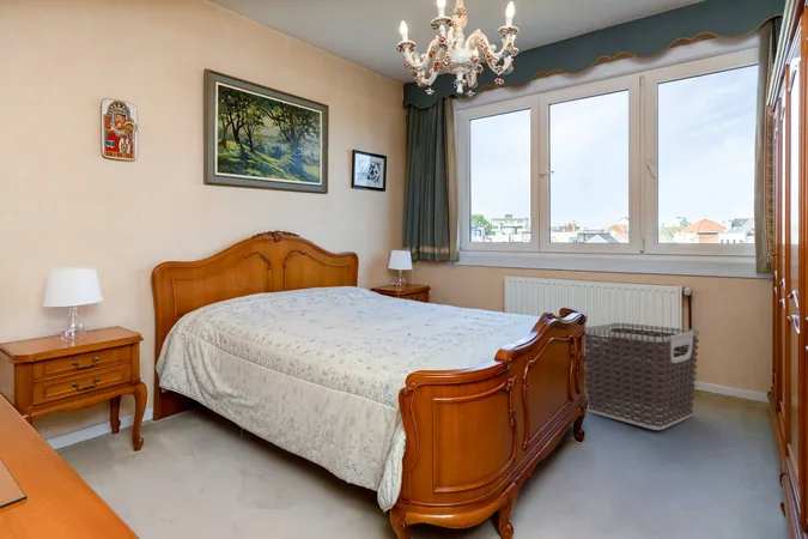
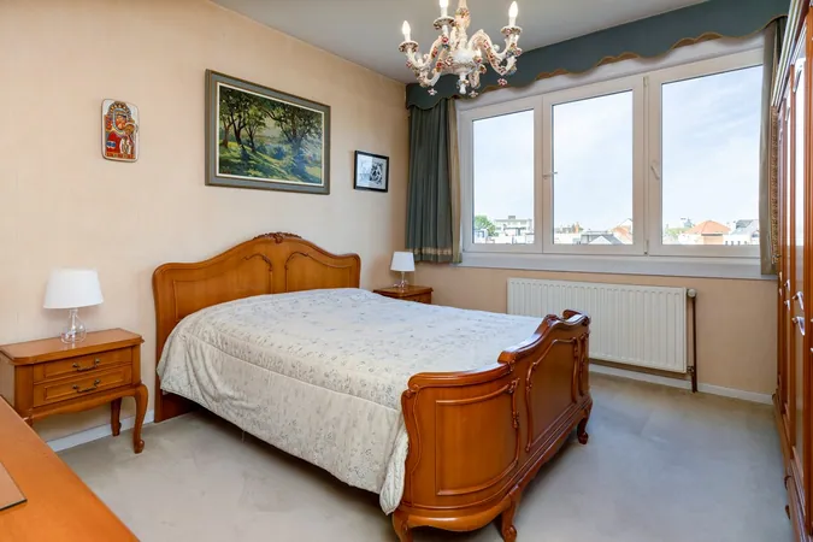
- clothes hamper [584,321,700,431]
